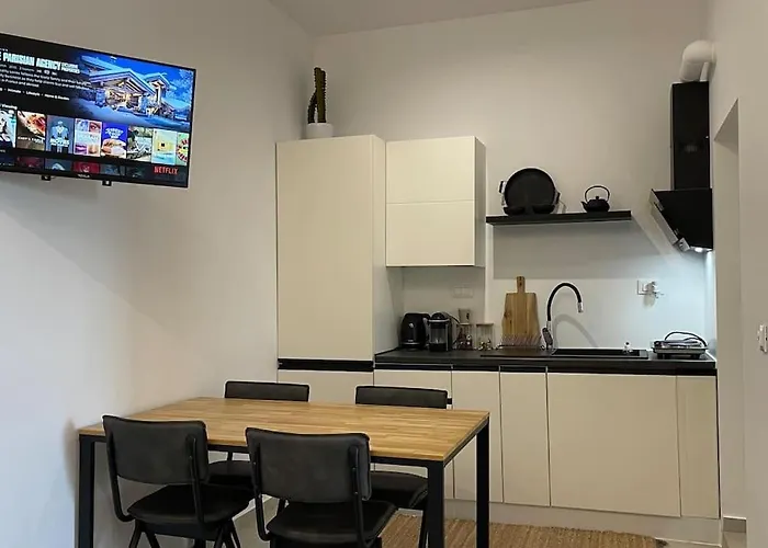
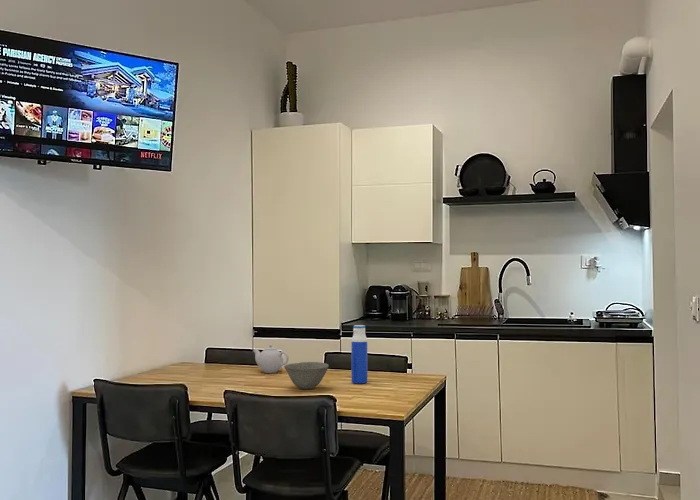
+ bowl [283,361,330,390]
+ water bottle [350,324,368,384]
+ teapot [252,343,290,374]
